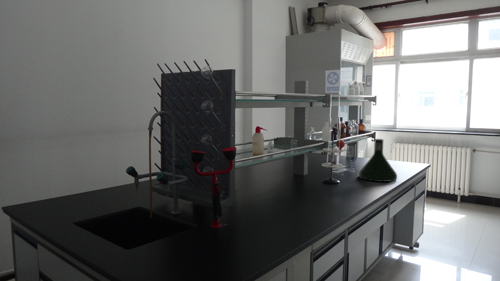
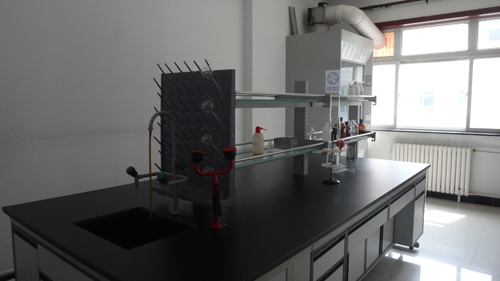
- flask [358,138,398,183]
